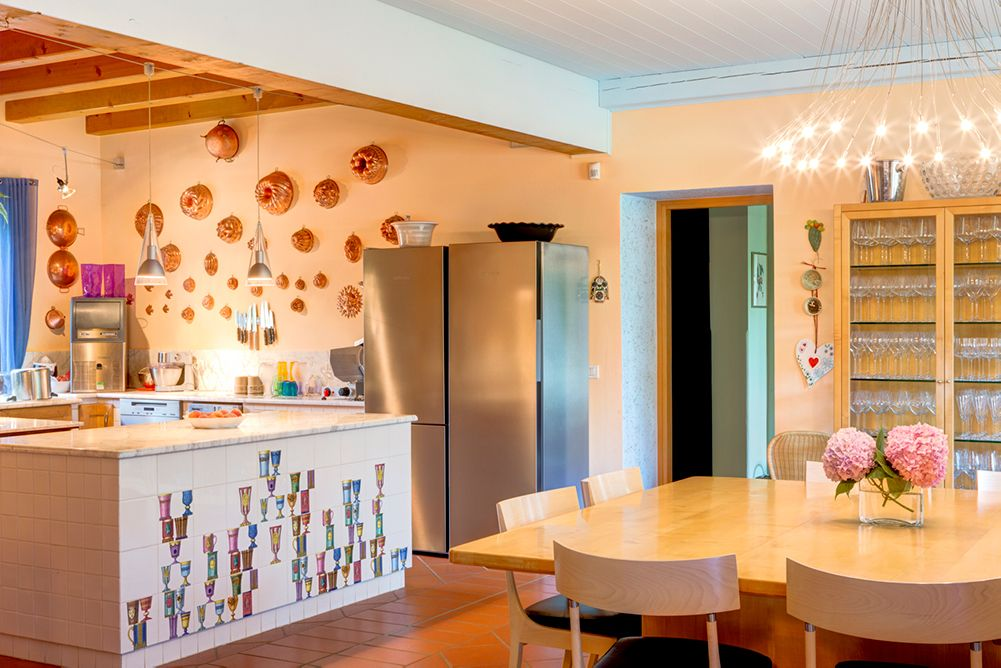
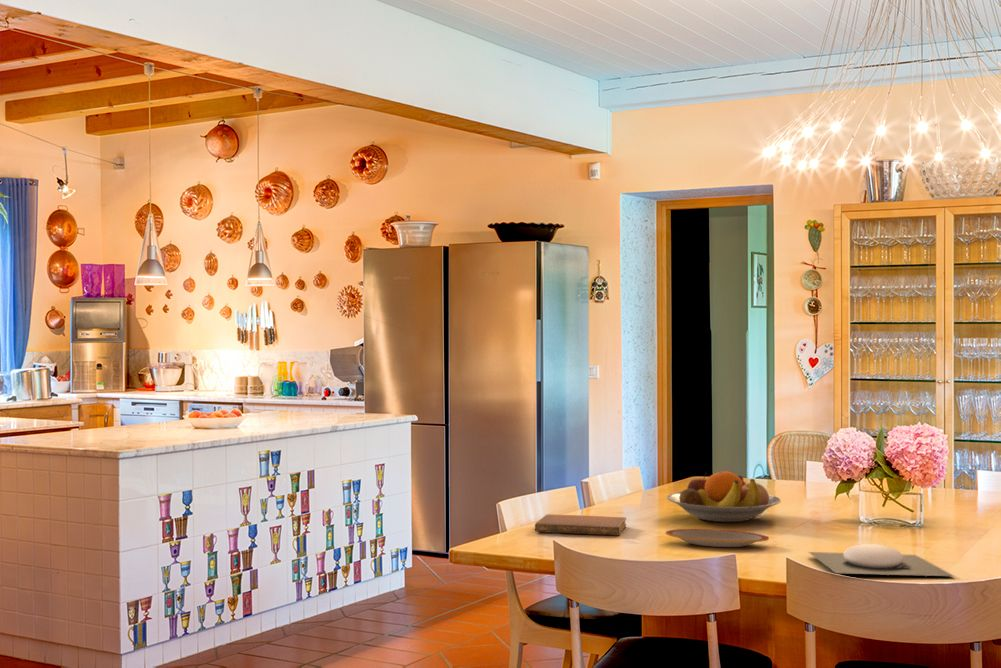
+ plate [665,528,770,548]
+ fruit bowl [666,470,782,523]
+ notebook [534,514,627,537]
+ plate [807,543,954,577]
